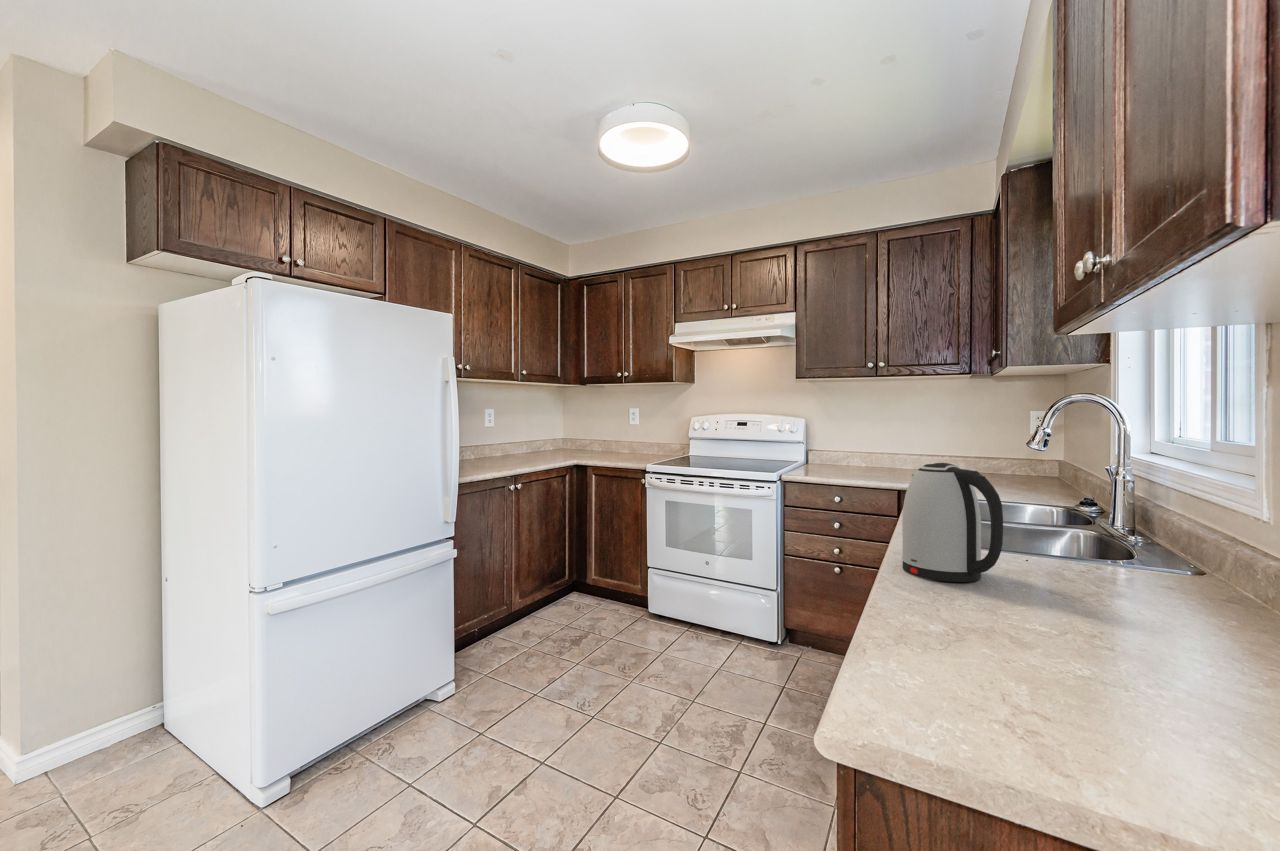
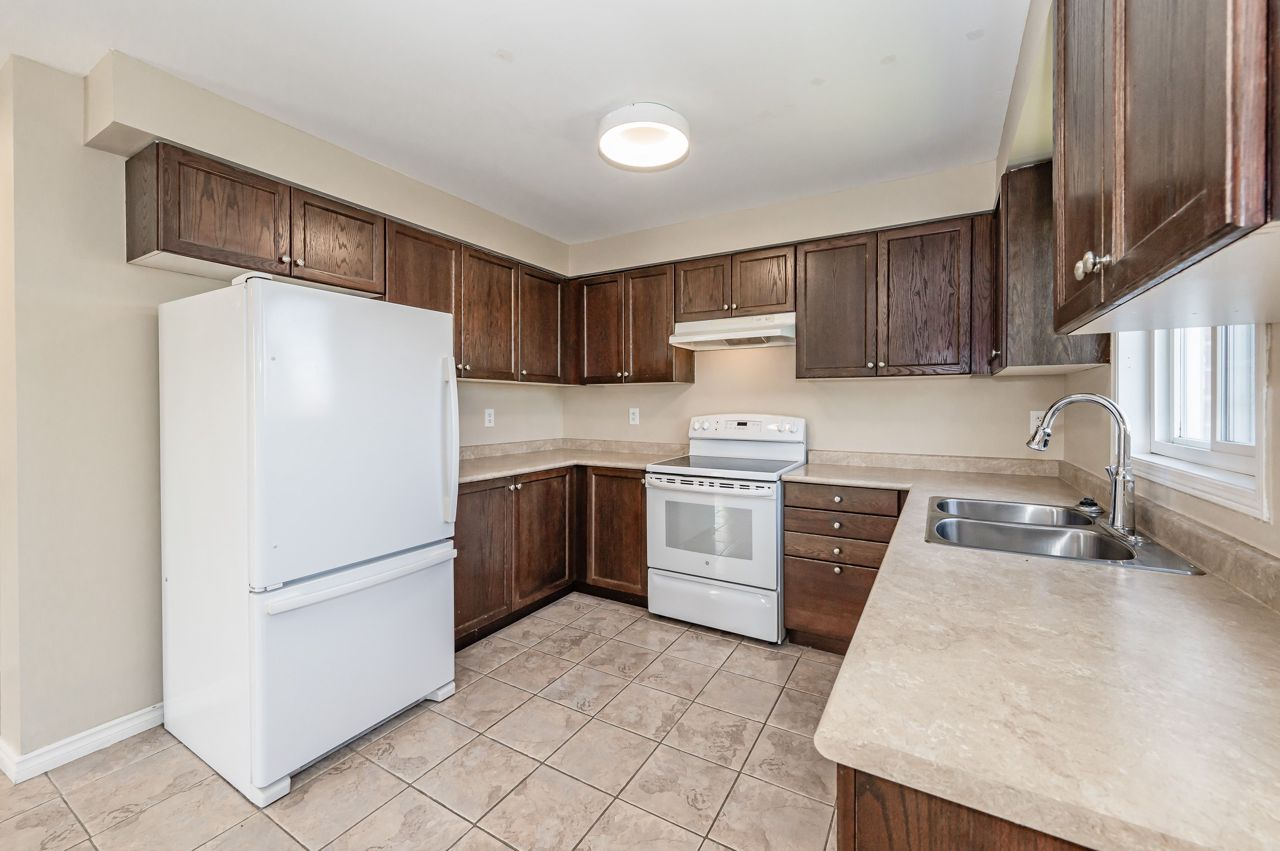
- kettle [901,462,1004,583]
